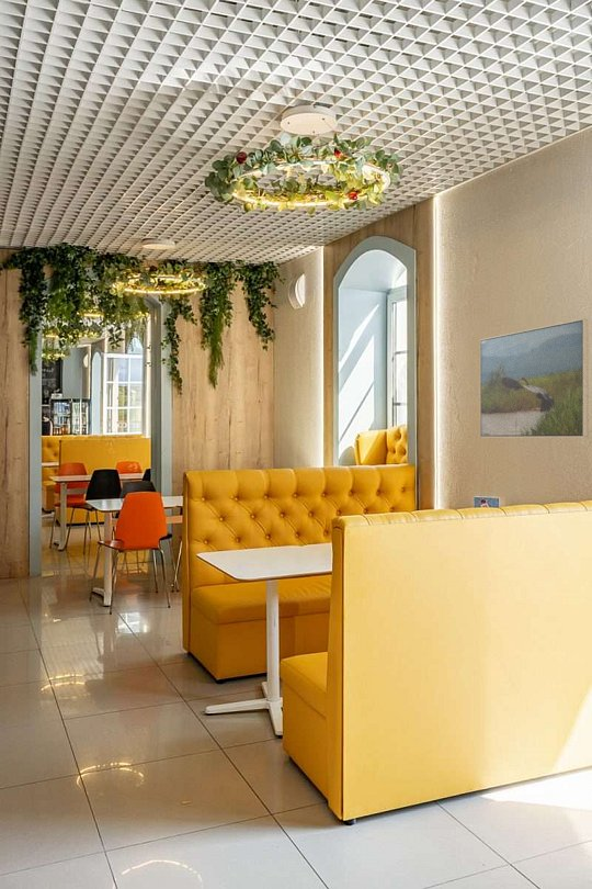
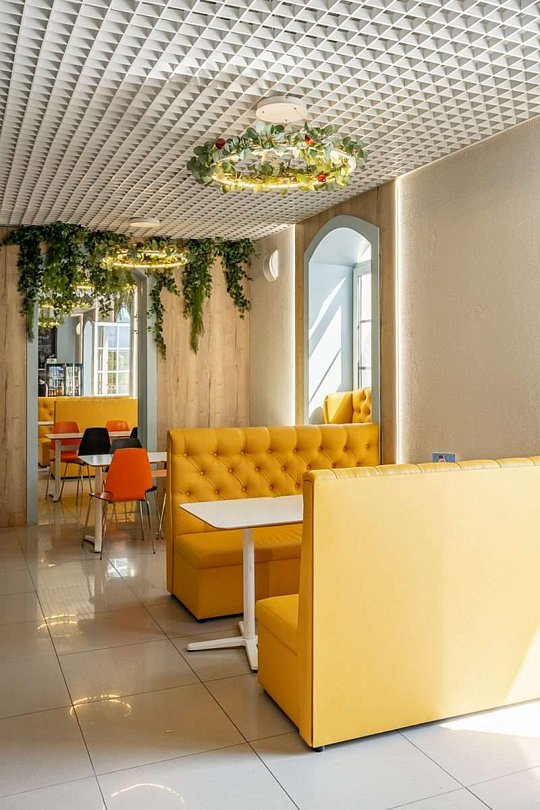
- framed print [479,318,589,438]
